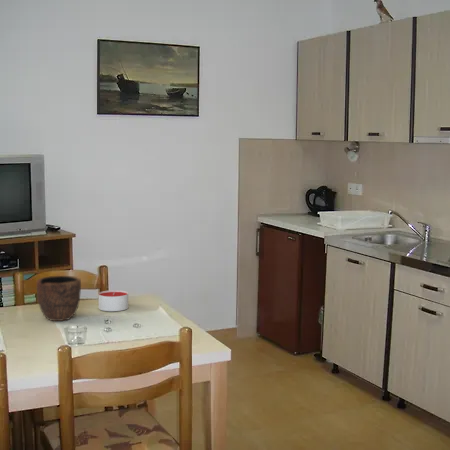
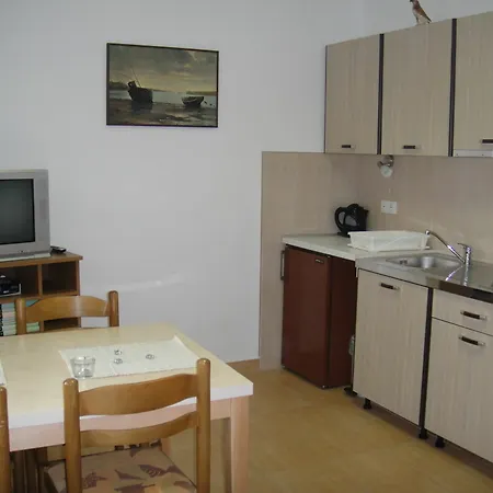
- candle [97,289,129,312]
- bowl [36,275,82,322]
